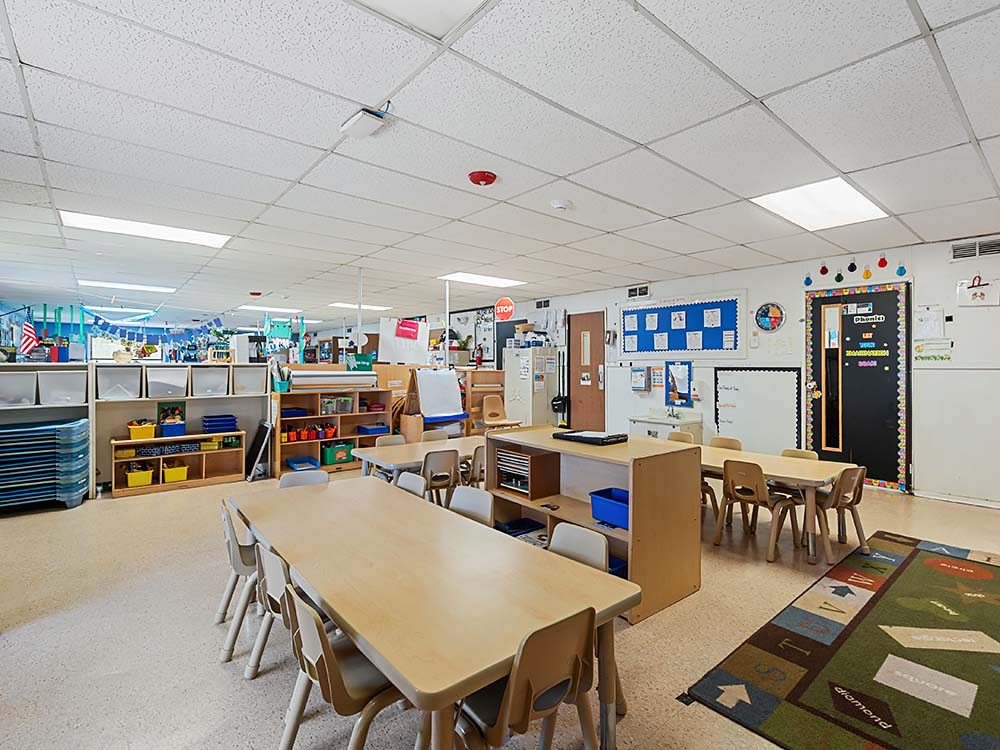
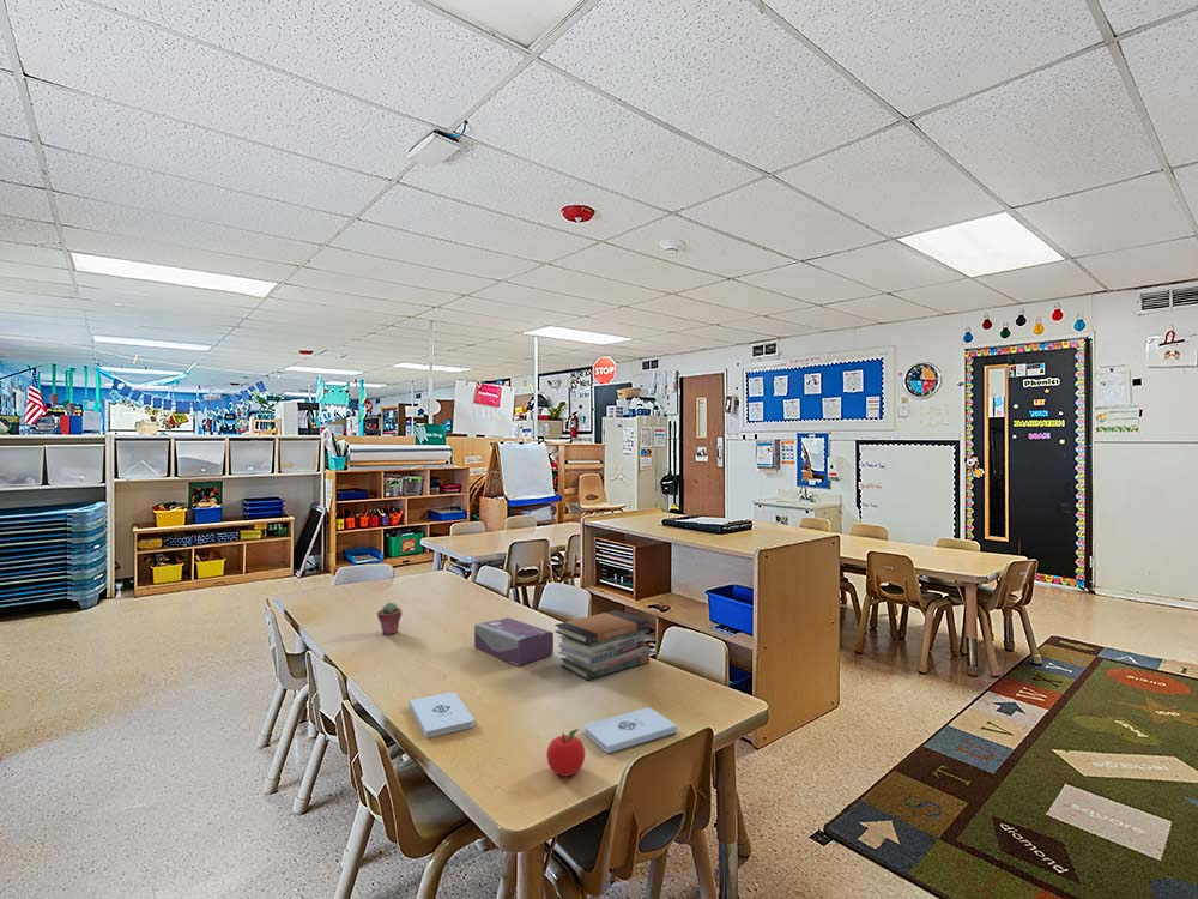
+ notepad [409,690,476,740]
+ book stack [553,609,651,681]
+ apple [545,728,587,778]
+ notepad [582,707,678,754]
+ tissue box [473,616,555,666]
+ potted succulent [376,601,403,636]
